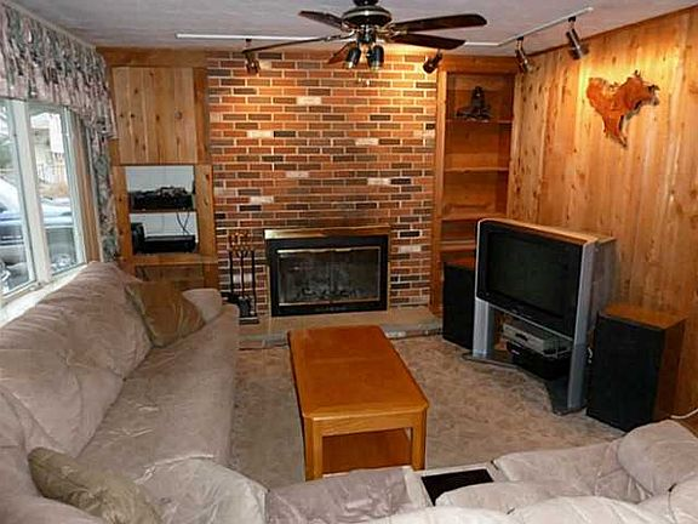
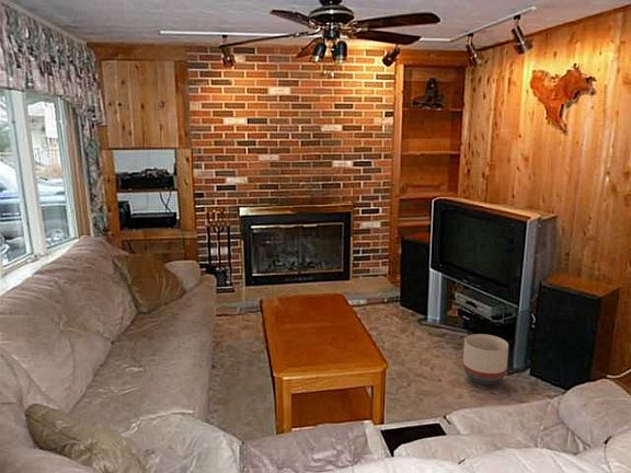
+ planter [462,333,509,387]
